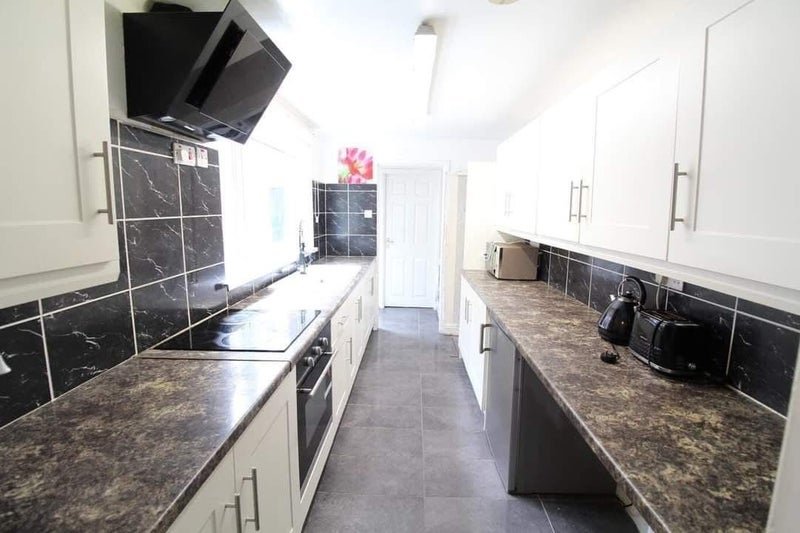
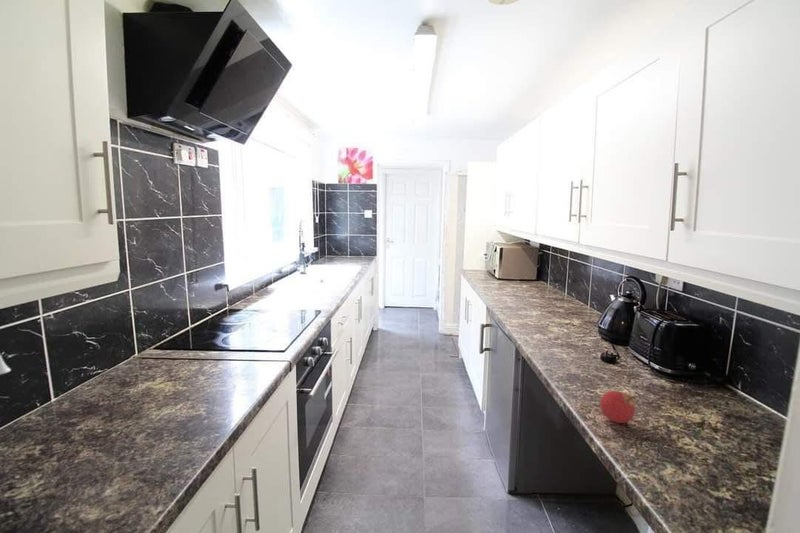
+ fruit [599,390,637,424]
